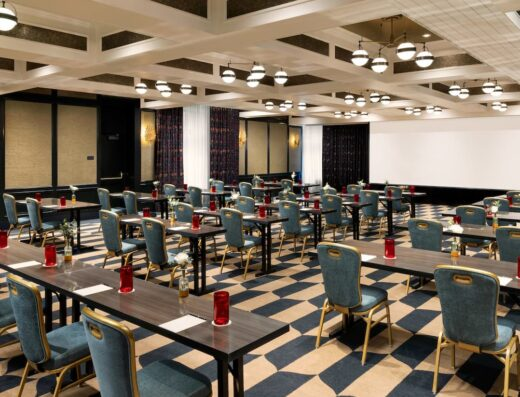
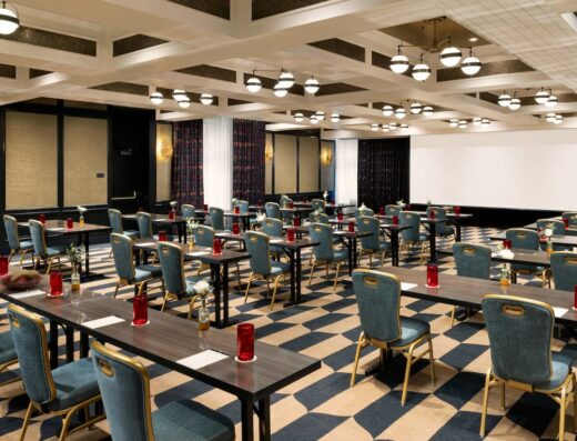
+ fruit basket [0,269,47,290]
